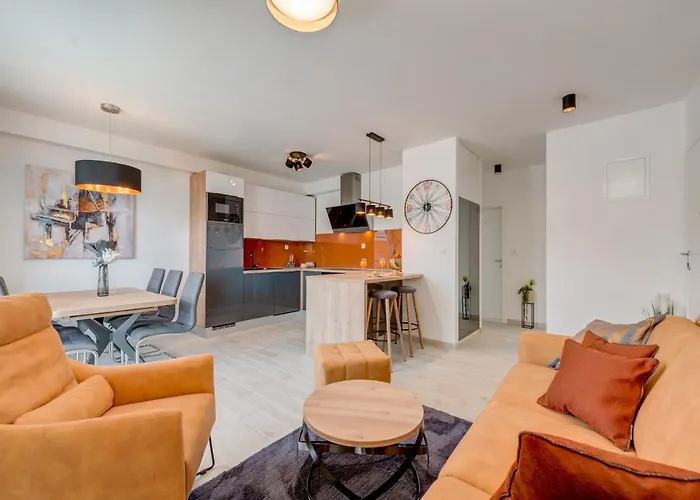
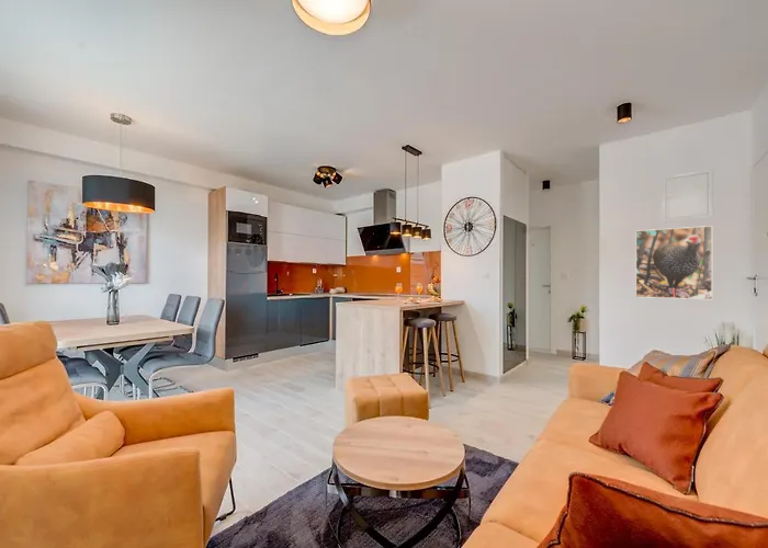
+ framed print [634,225,713,300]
